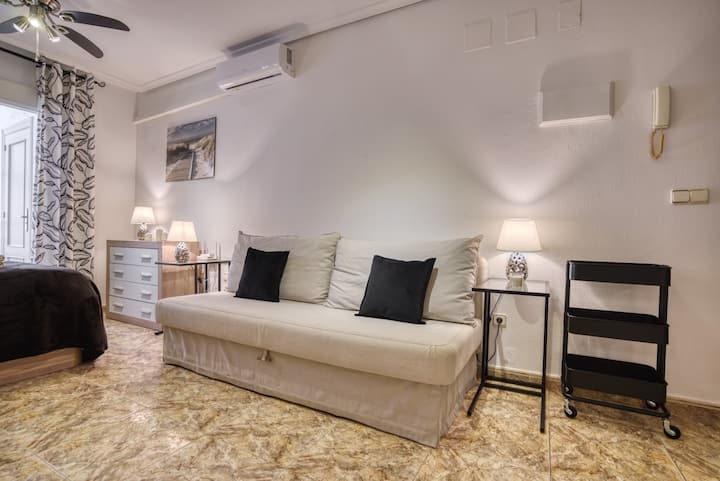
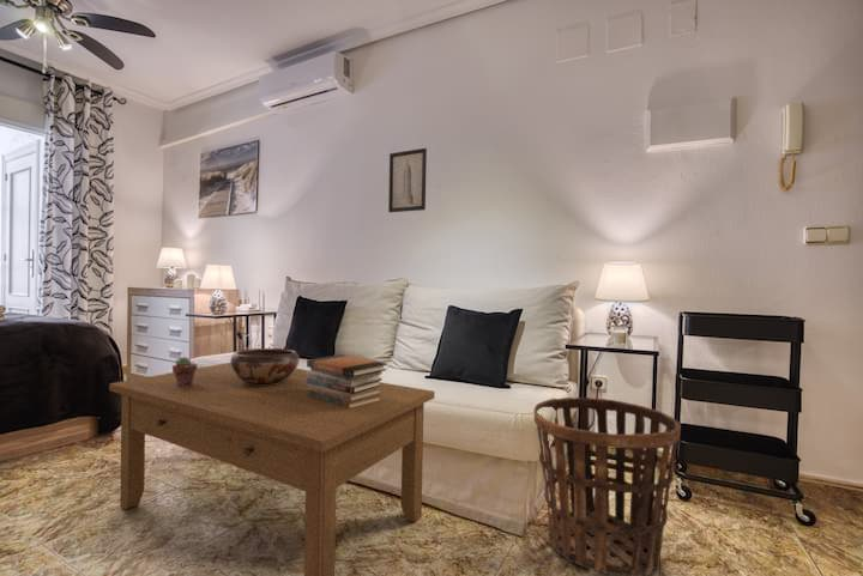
+ potted succulent [171,356,198,387]
+ decorative bowl [229,347,301,386]
+ basket [532,396,682,576]
+ wall art [387,147,428,213]
+ coffee table [108,362,436,576]
+ book stack [306,353,388,410]
